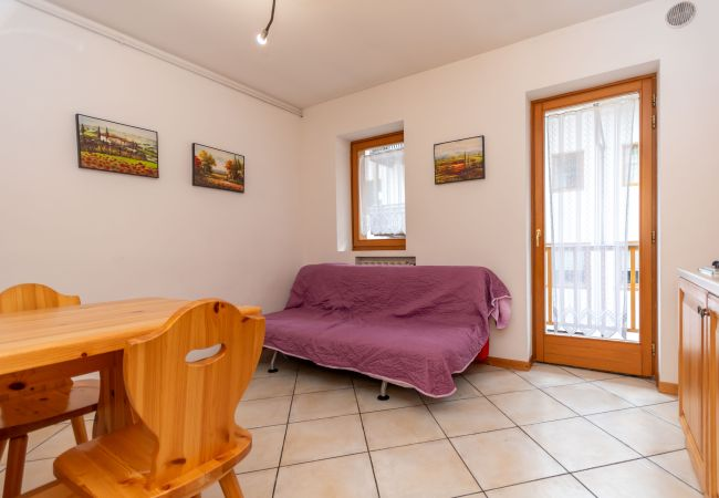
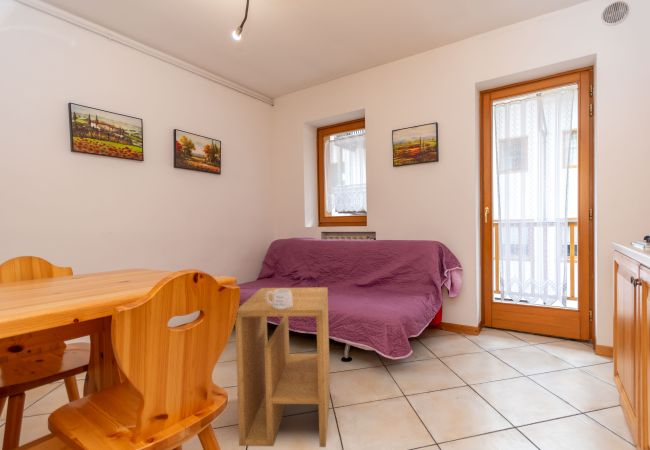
+ side table [235,286,331,448]
+ mug [266,289,292,310]
